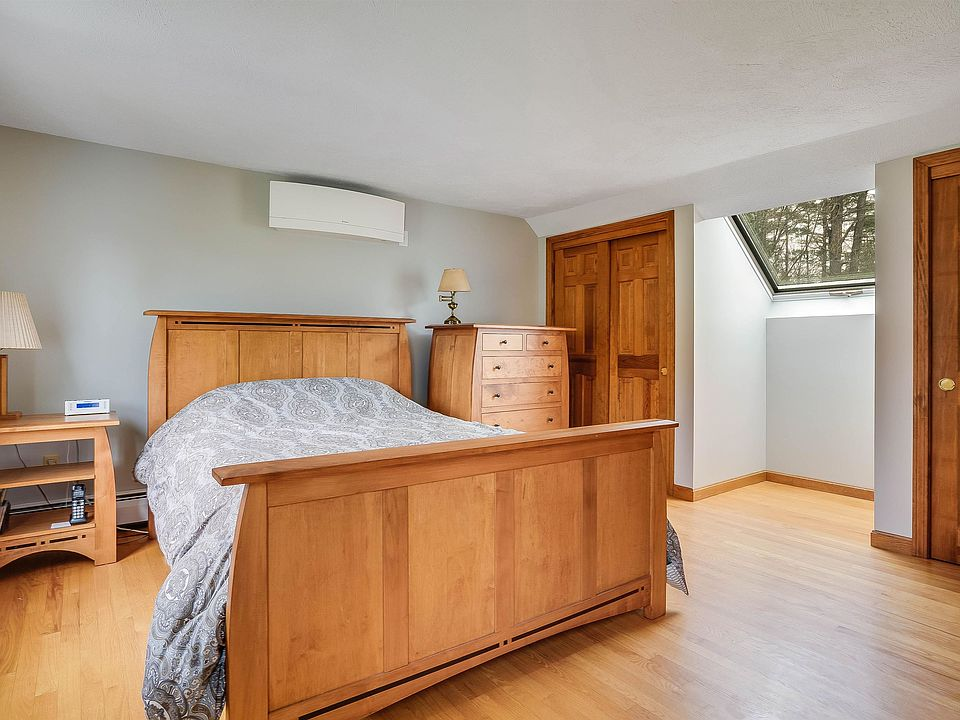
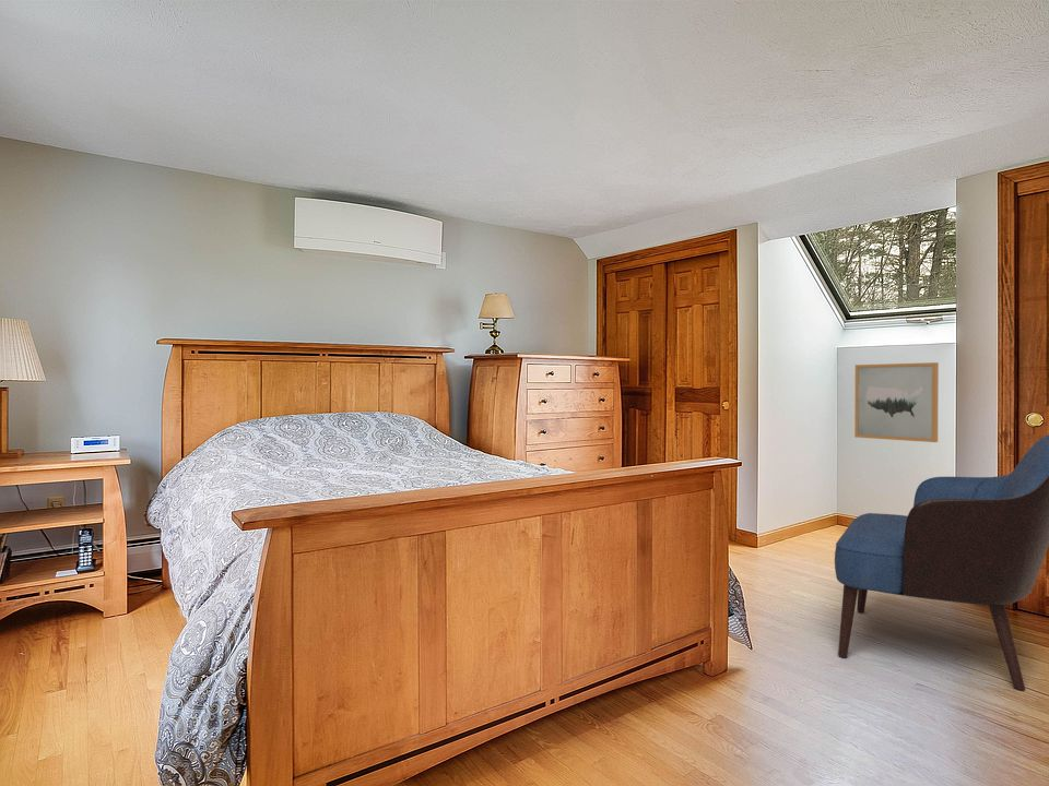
+ wall art [853,361,940,443]
+ armchair [834,433,1049,691]
